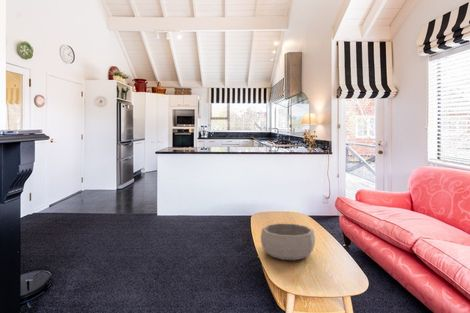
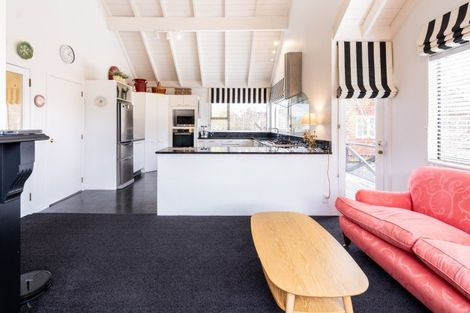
- decorative bowl [260,222,316,261]
